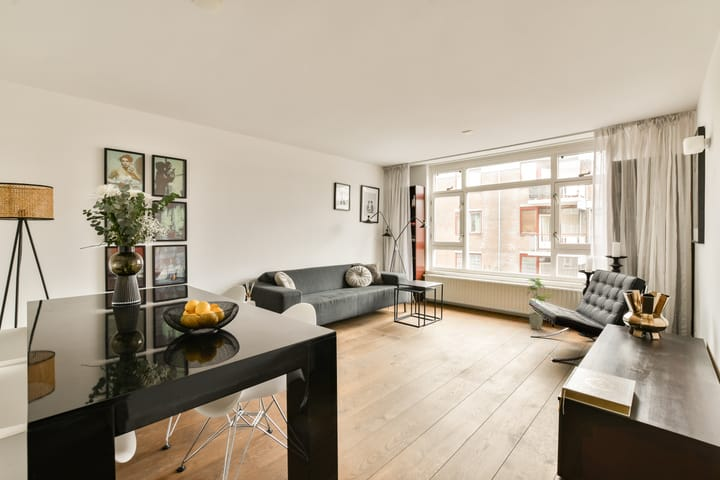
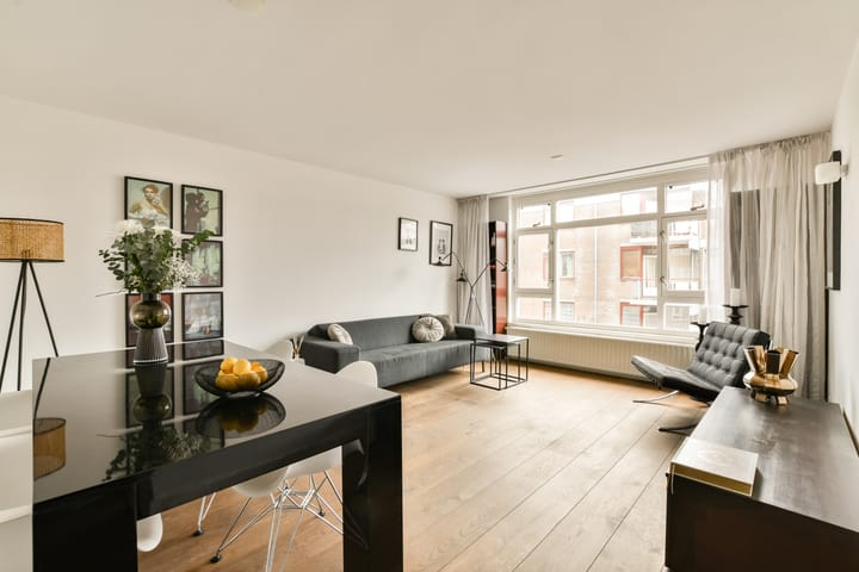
- house plant [526,277,558,331]
